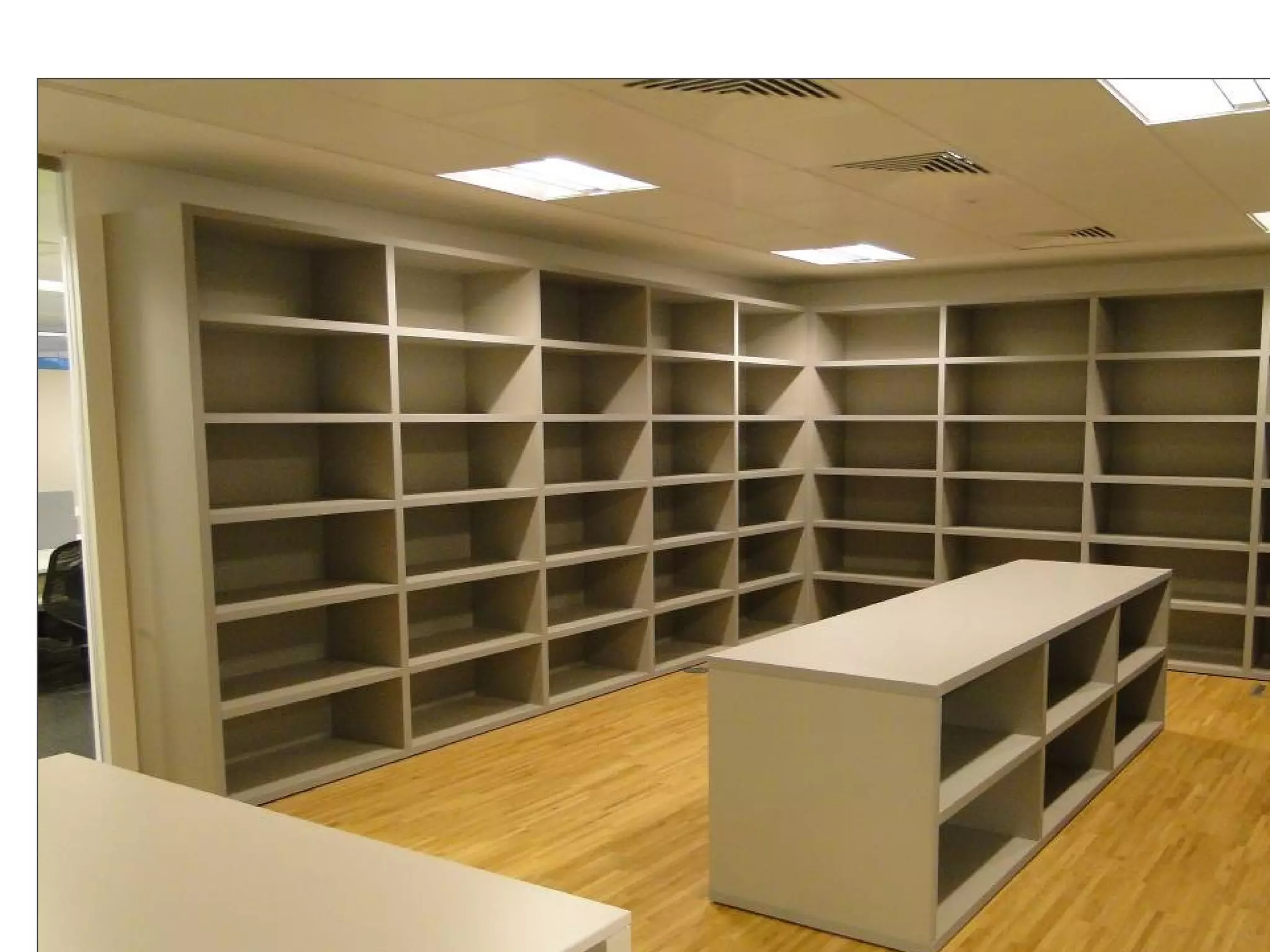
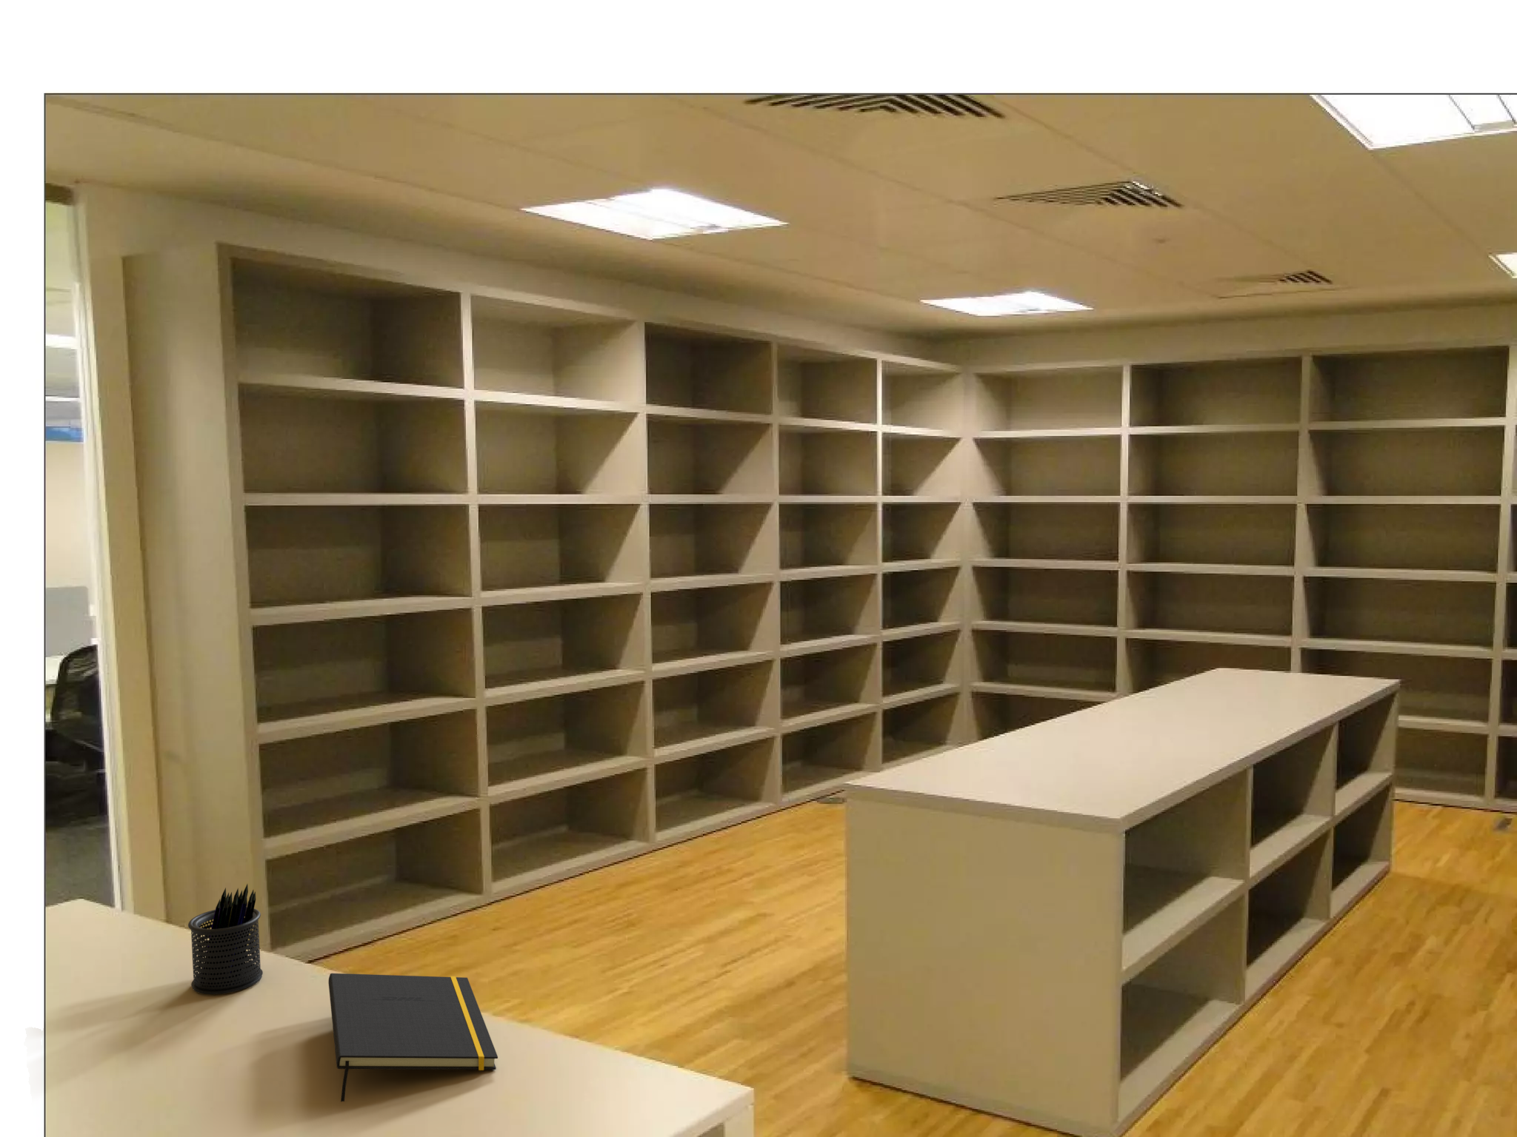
+ pen holder [188,884,264,995]
+ notepad [327,972,498,1102]
